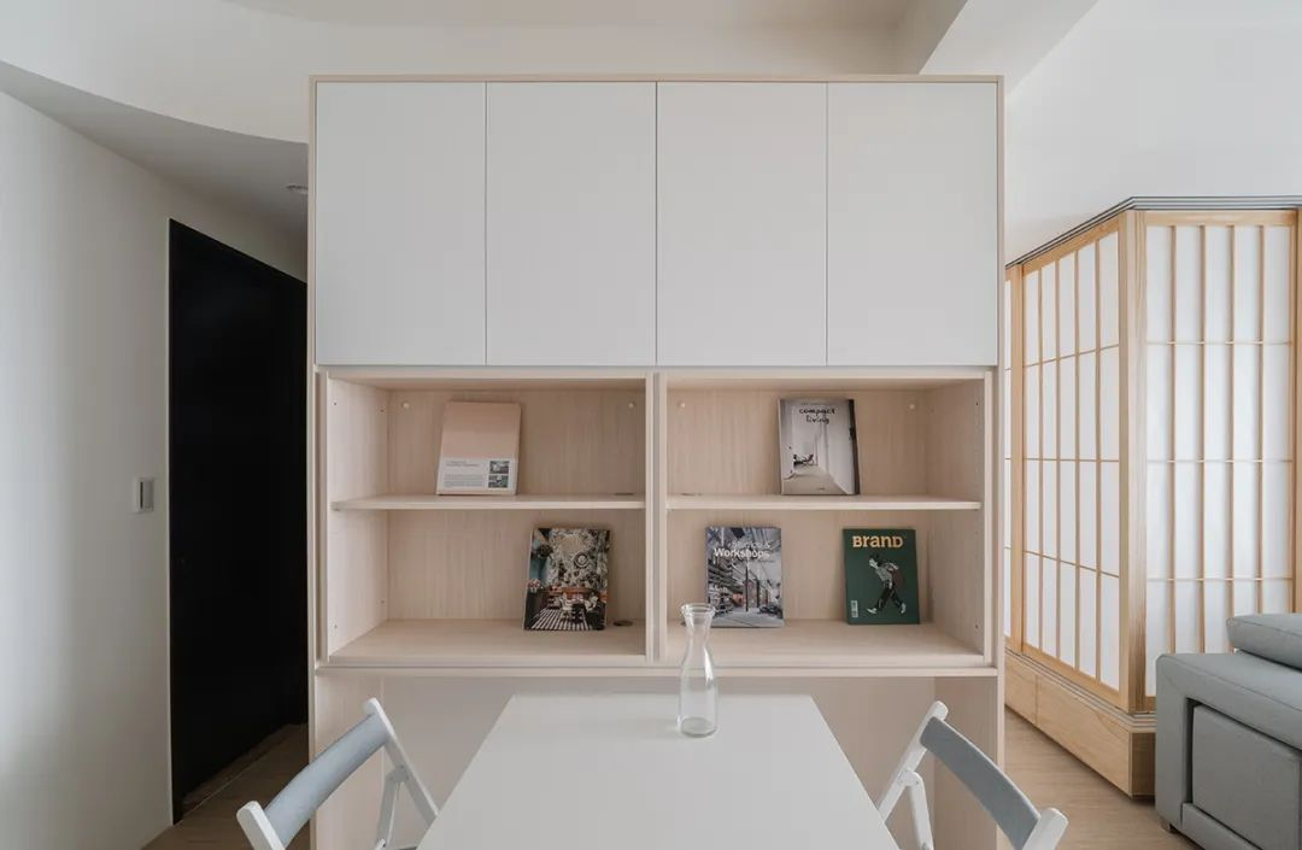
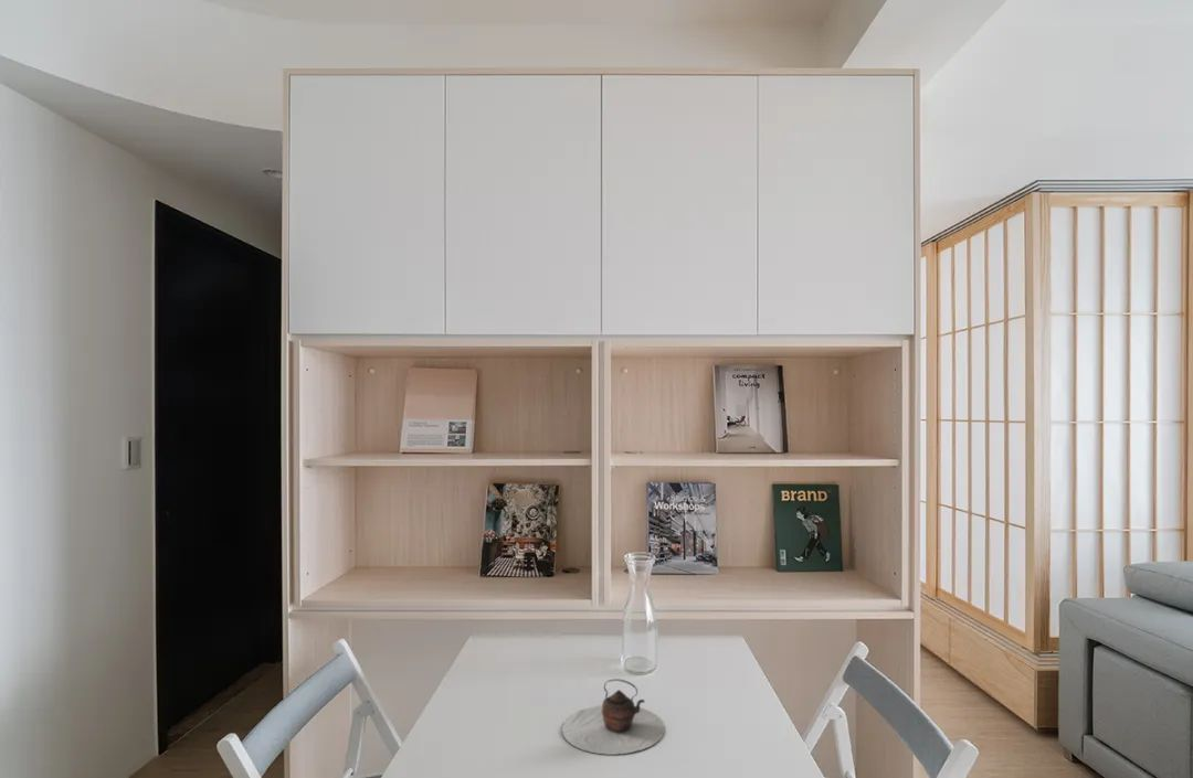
+ teapot [561,678,666,756]
